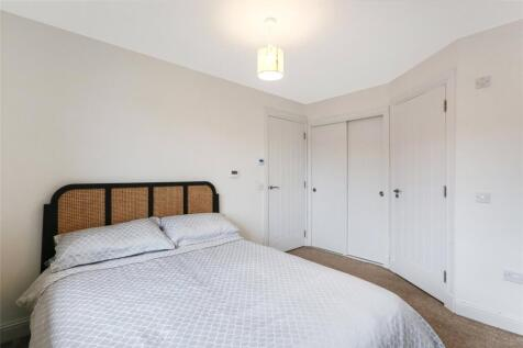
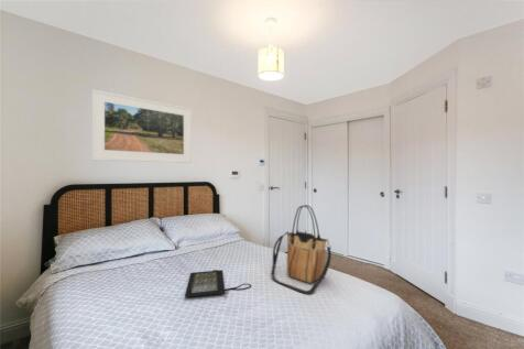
+ clutch bag [184,269,252,298]
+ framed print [90,88,193,164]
+ tote bag [270,204,332,295]
